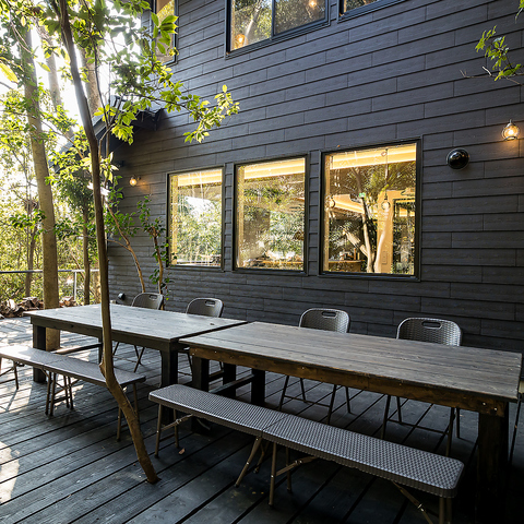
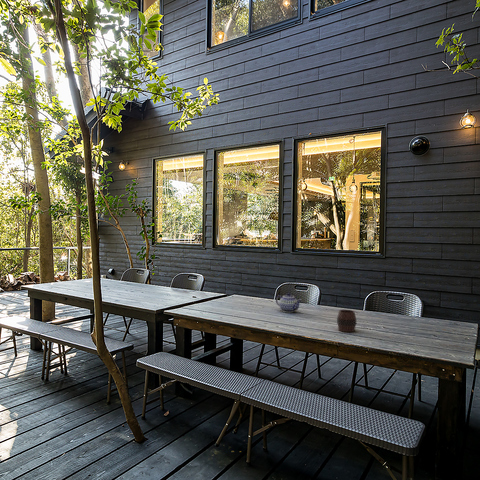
+ teapot [275,292,302,313]
+ cup [336,309,357,333]
